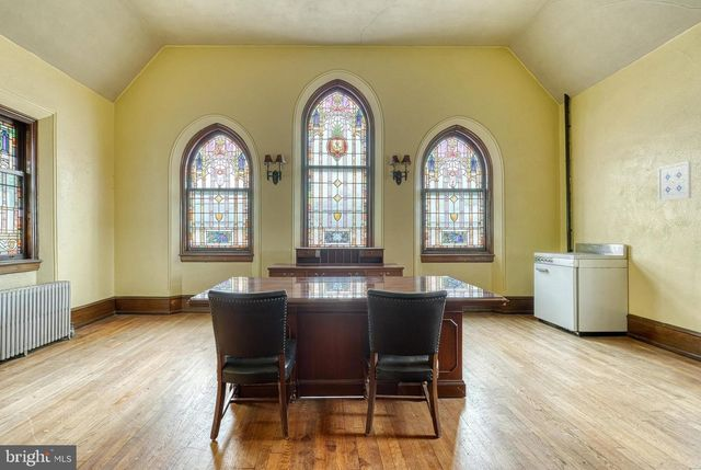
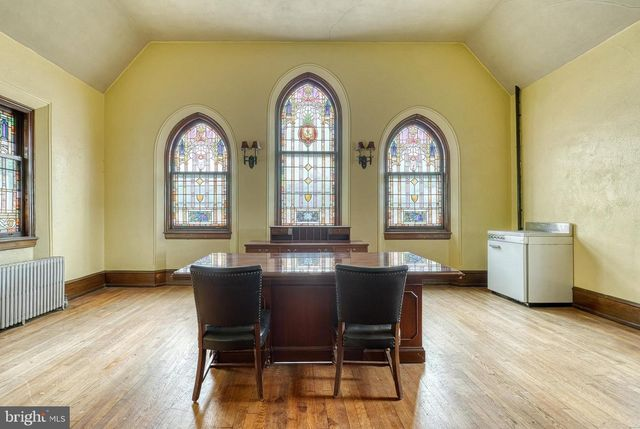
- wall art [657,160,692,203]
